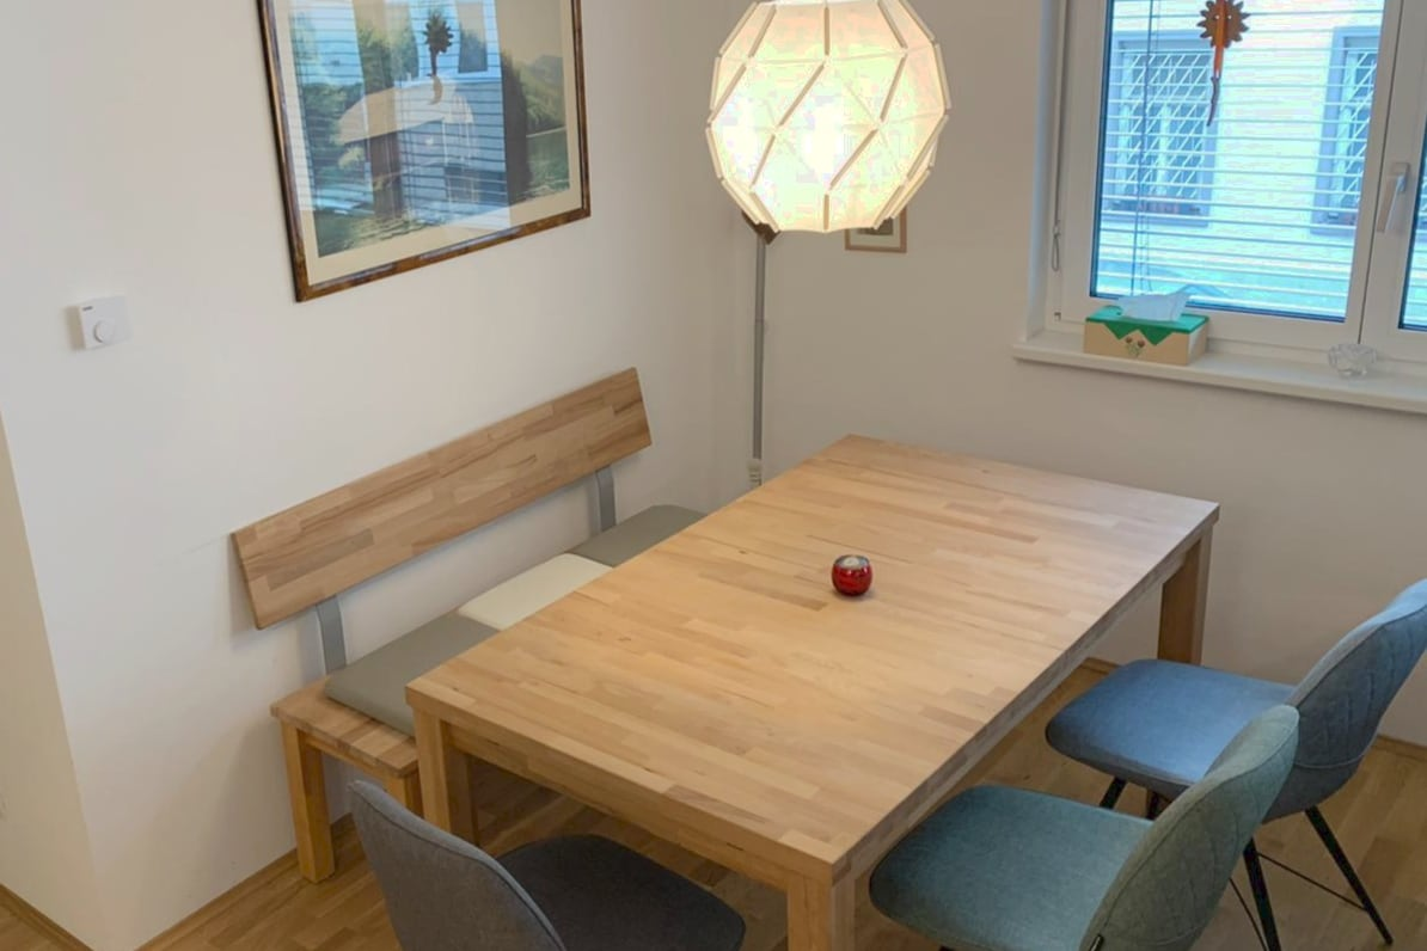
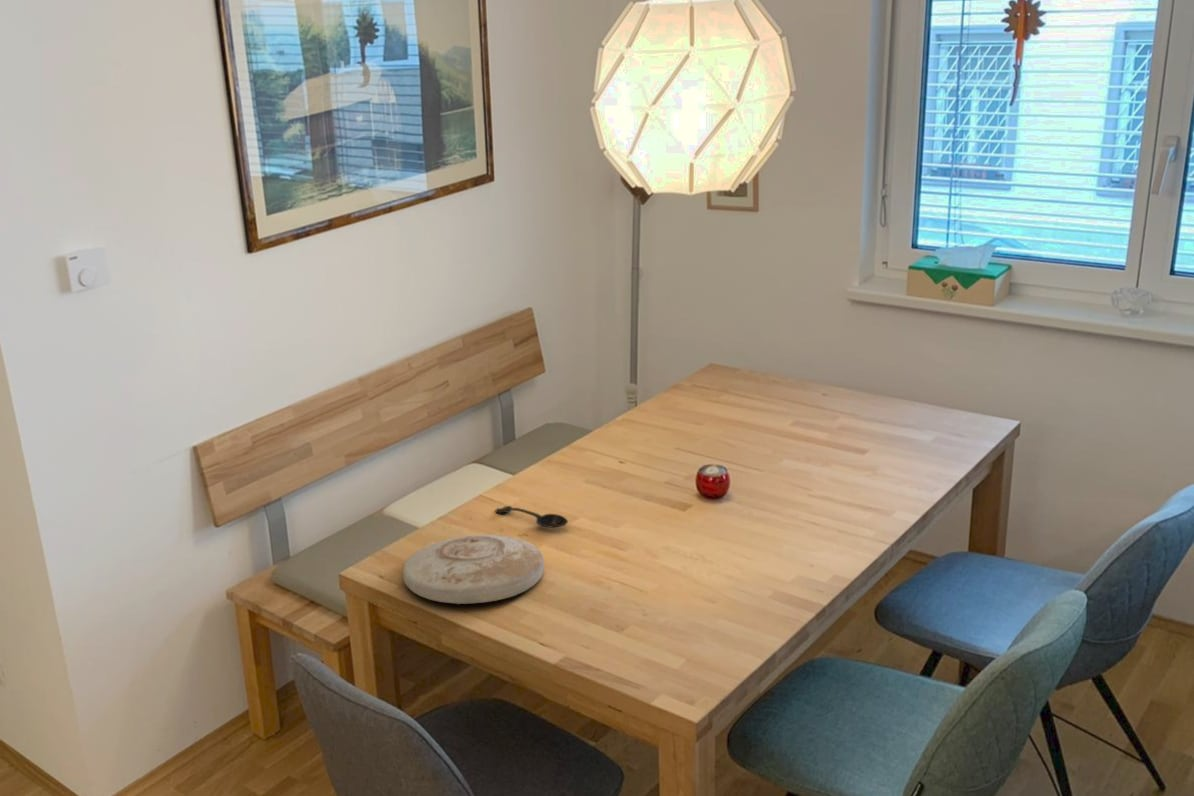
+ plate [402,534,545,605]
+ spoon [494,505,569,528]
